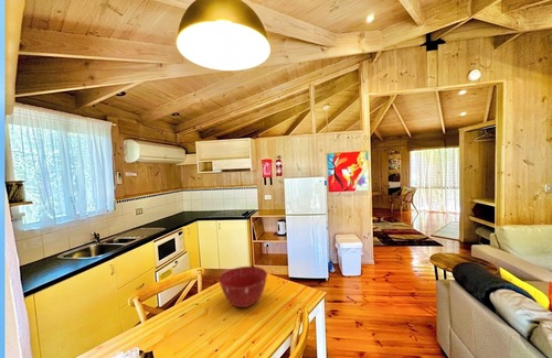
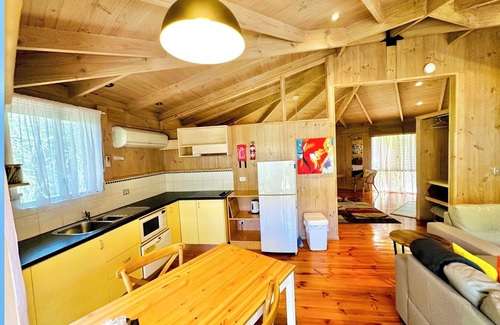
- mixing bowl [217,265,268,308]
